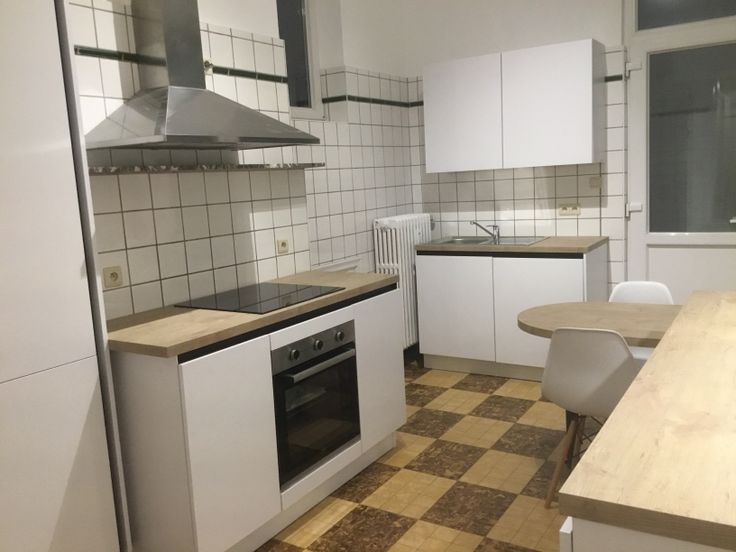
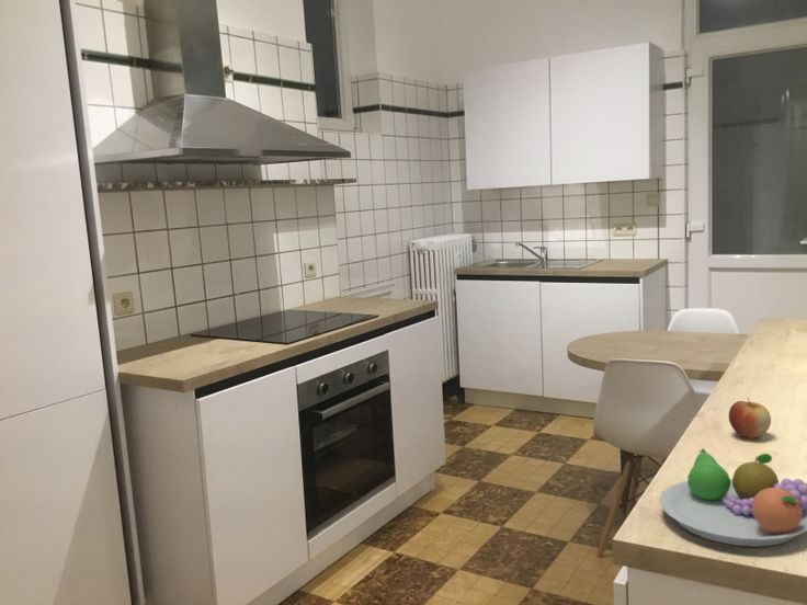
+ fruit bowl [658,447,807,548]
+ apple [728,397,772,440]
